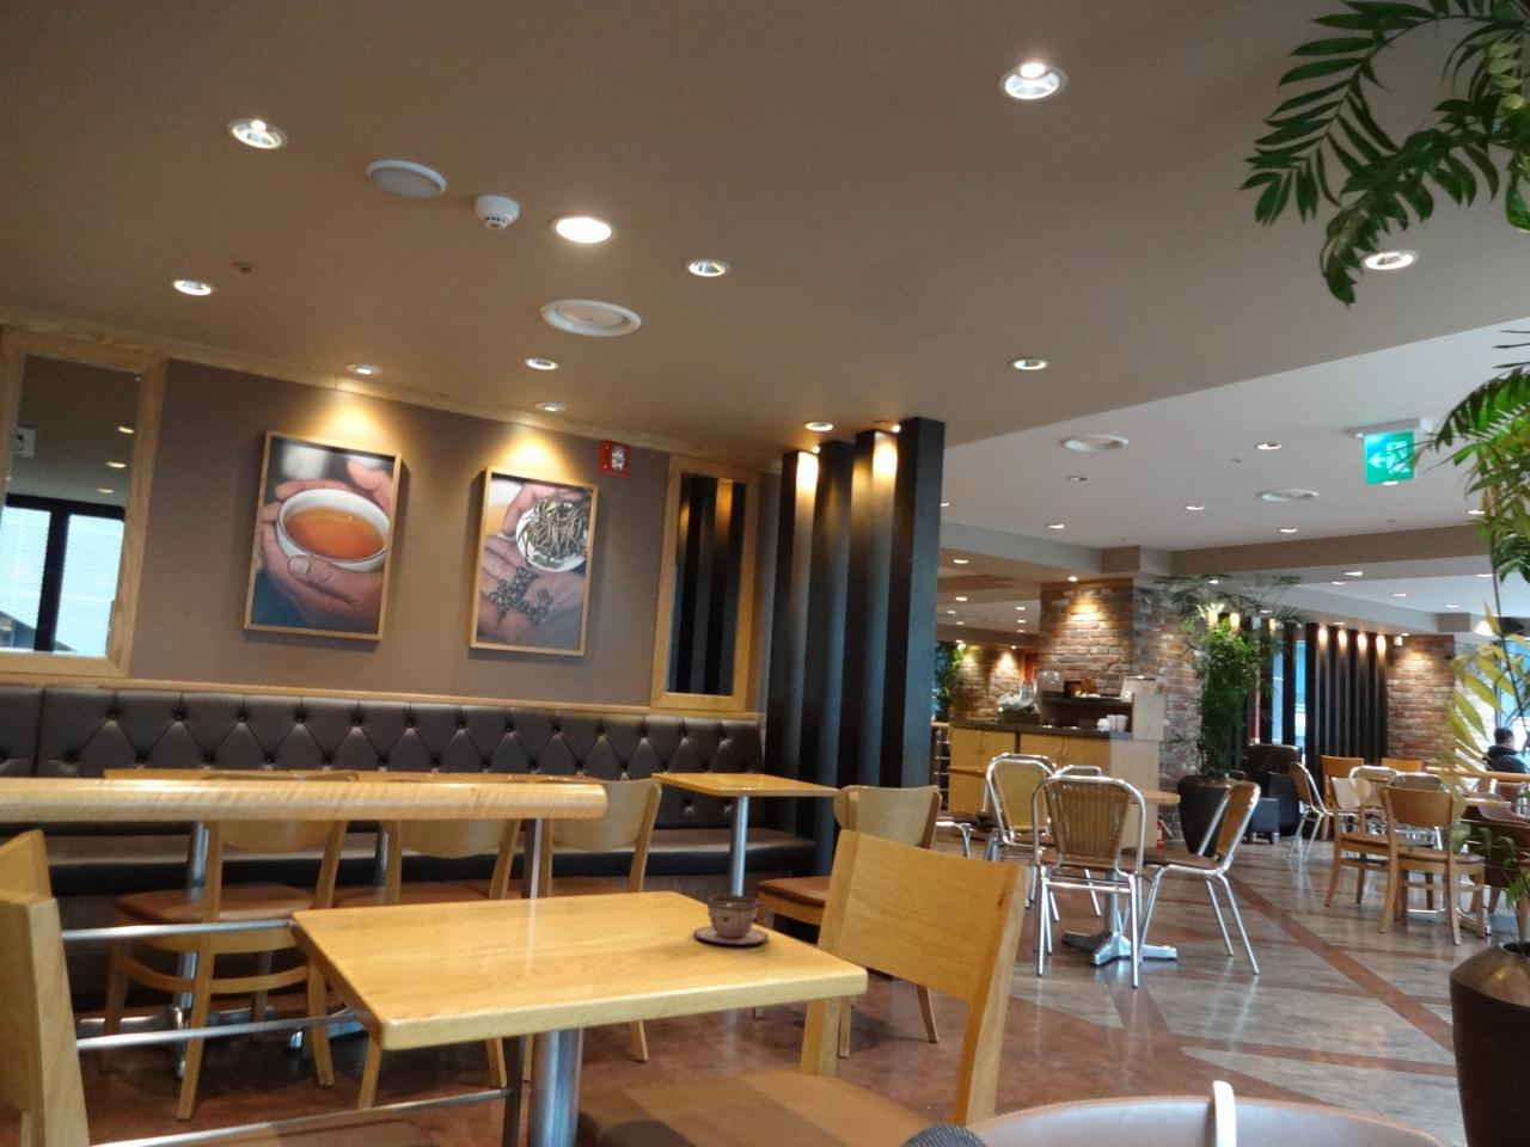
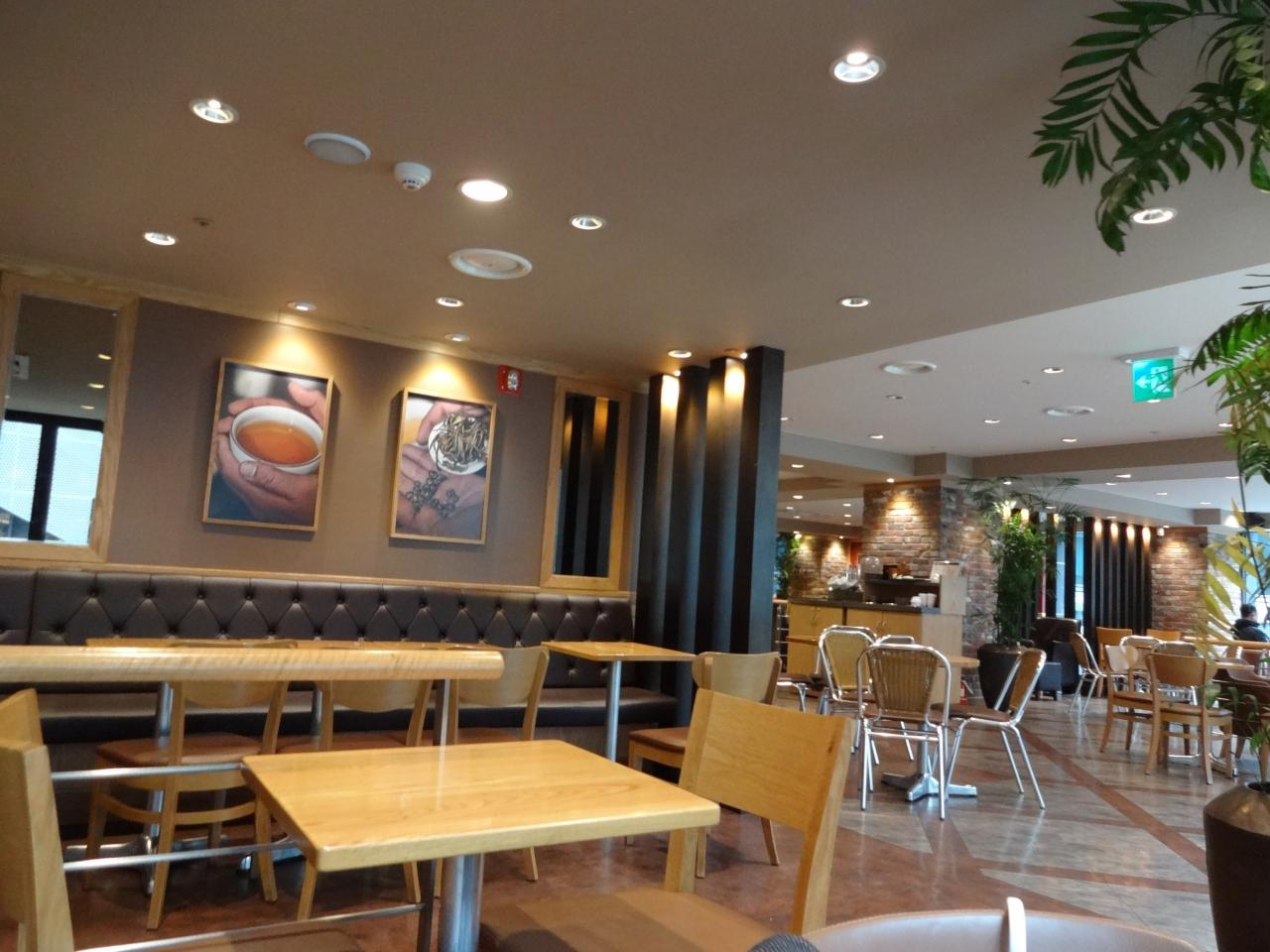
- teacup [692,894,770,946]
